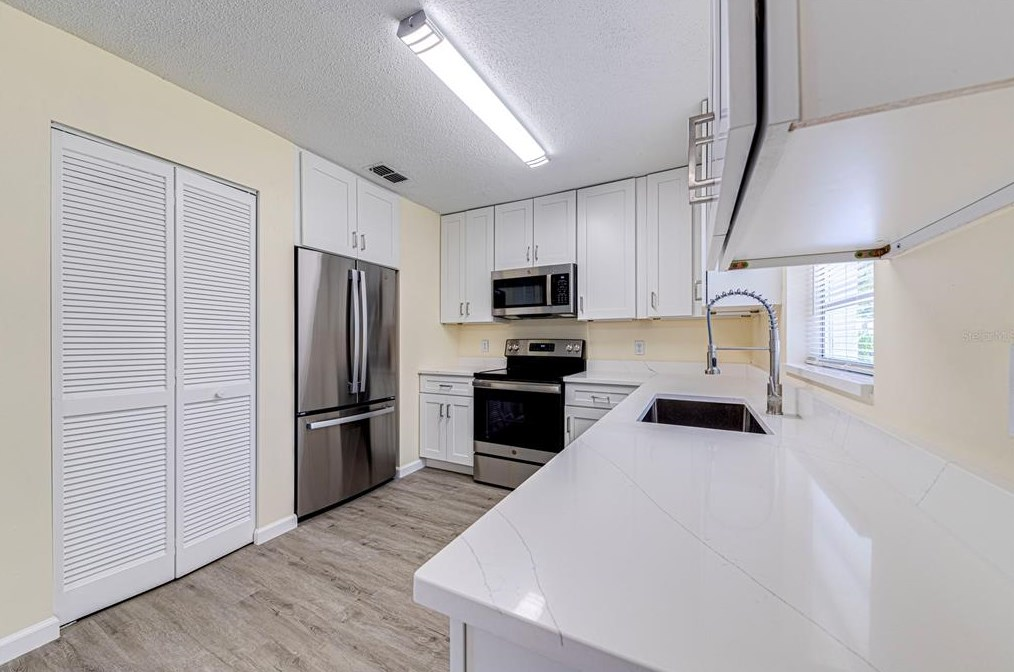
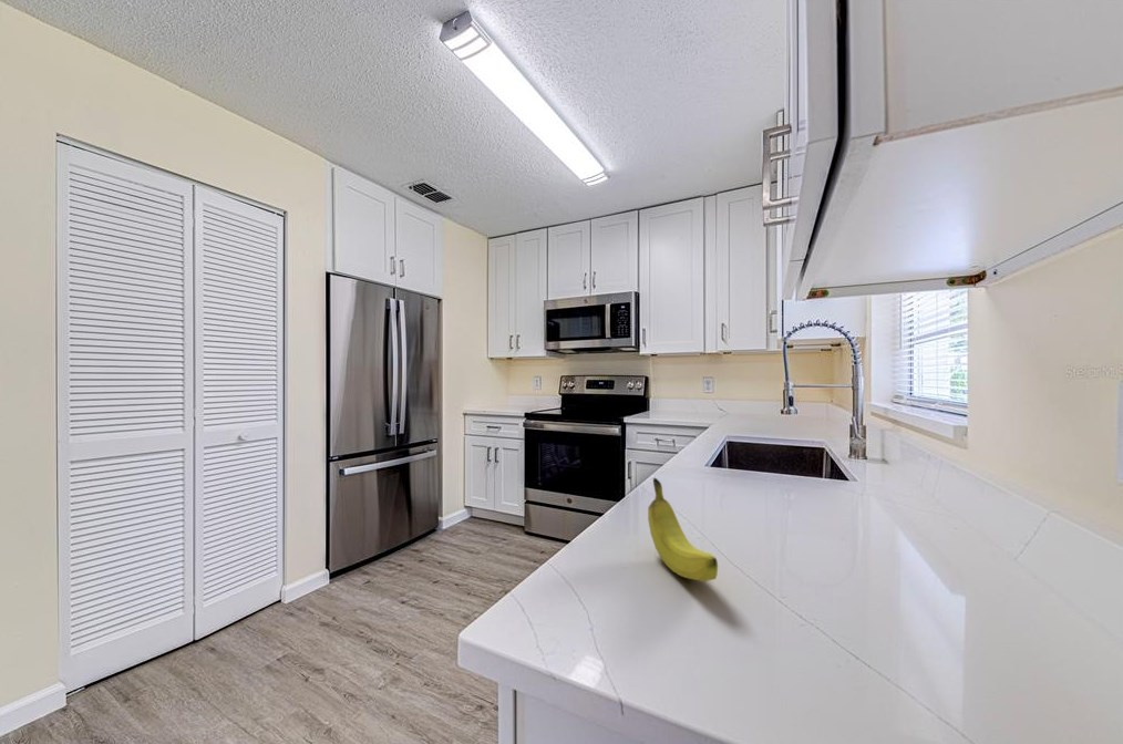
+ fruit [647,477,719,582]
